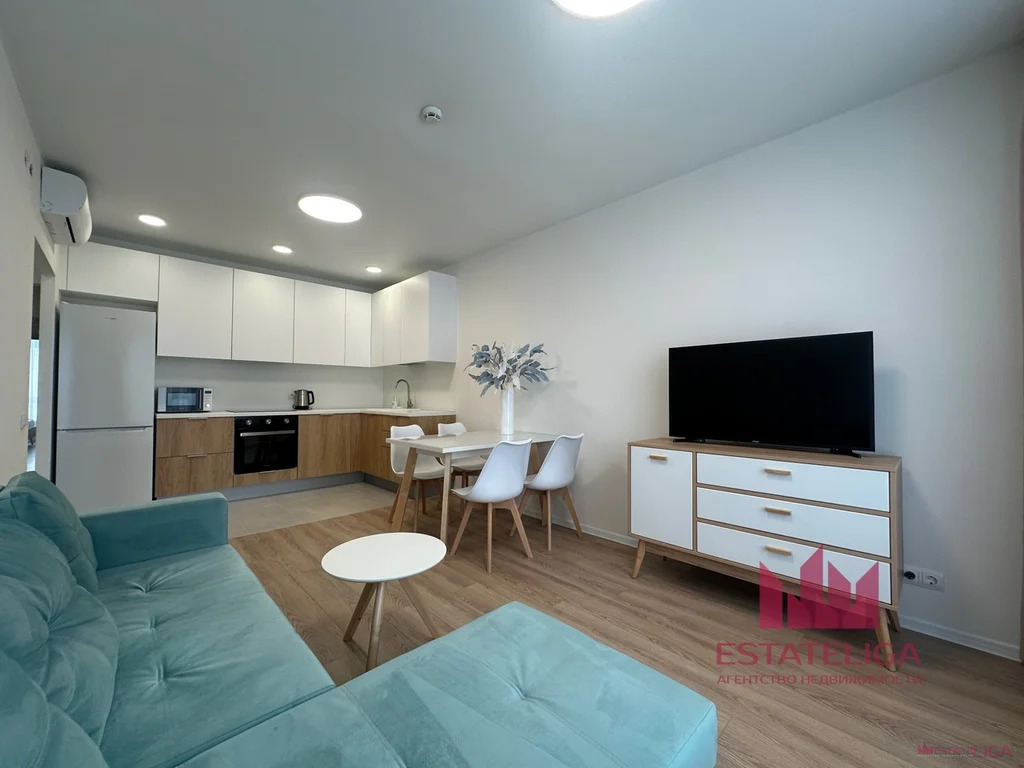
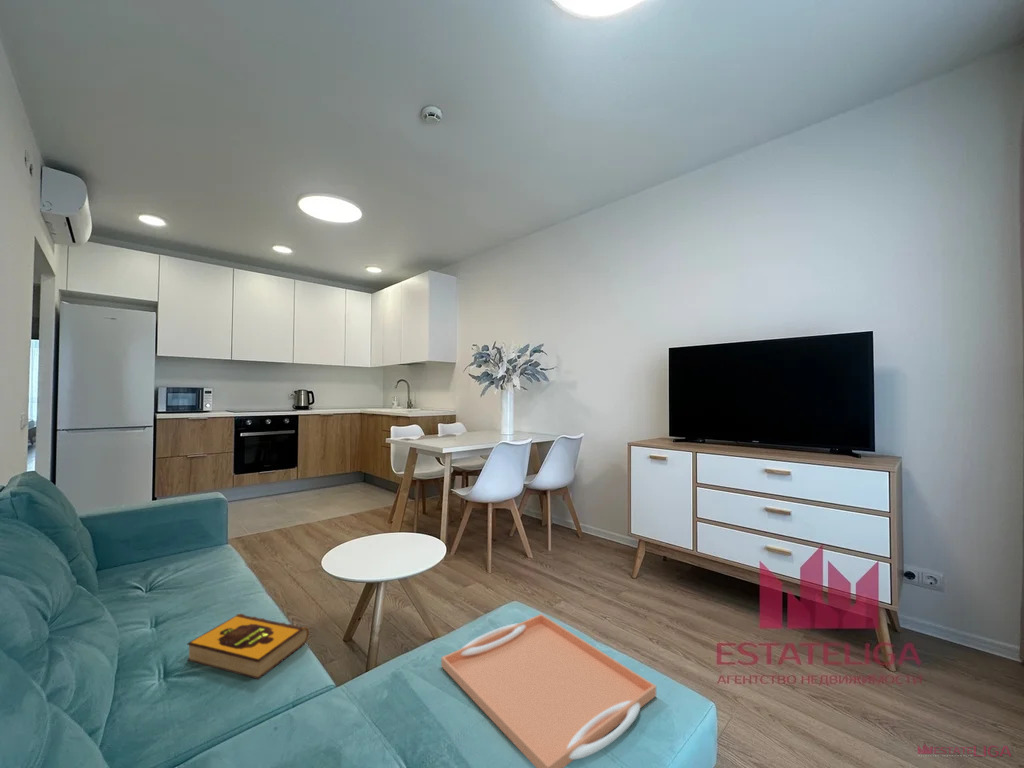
+ serving tray [440,613,657,768]
+ hardback book [186,613,310,681]
